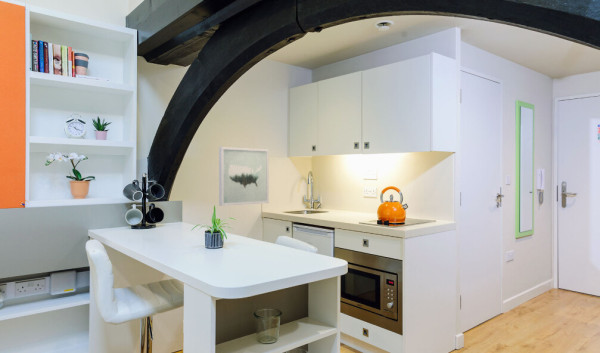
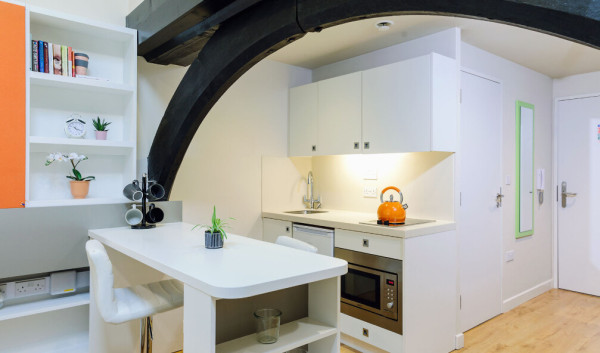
- wall art [218,146,270,207]
